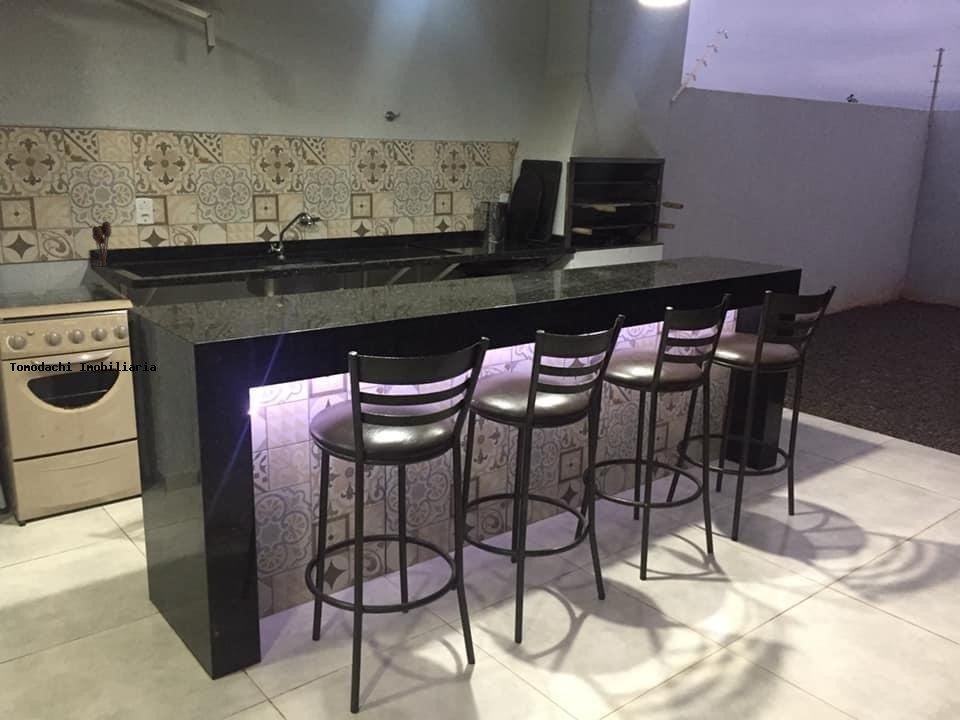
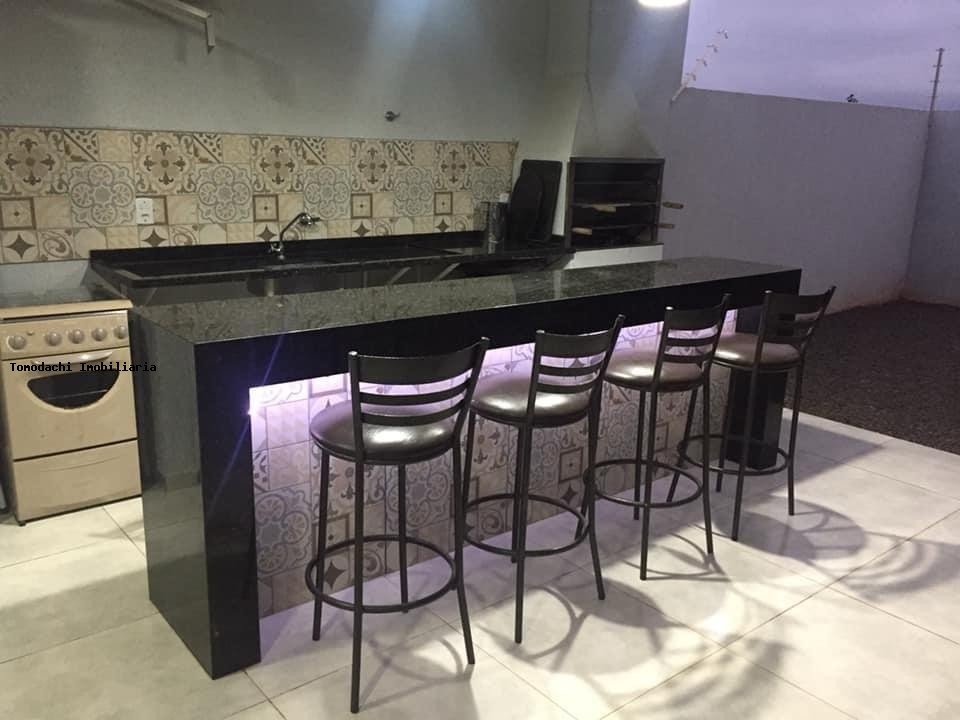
- utensil holder [91,220,113,267]
